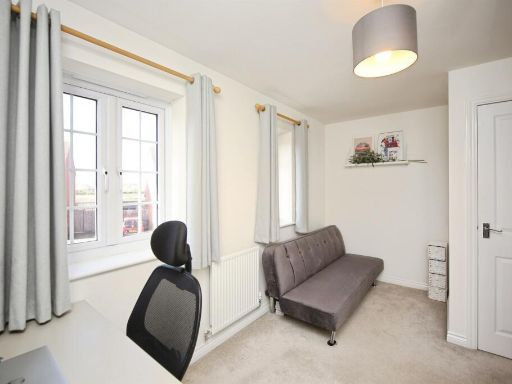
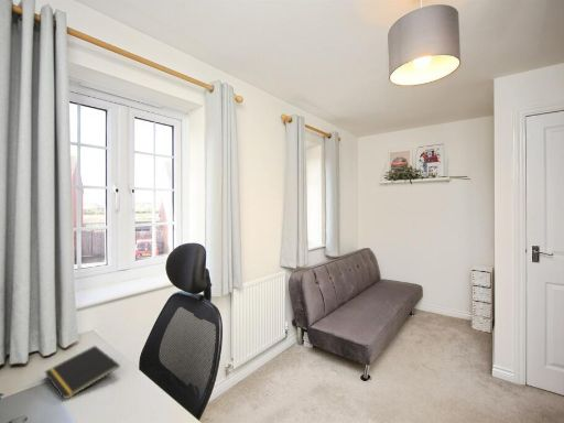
+ notepad [44,345,121,400]
